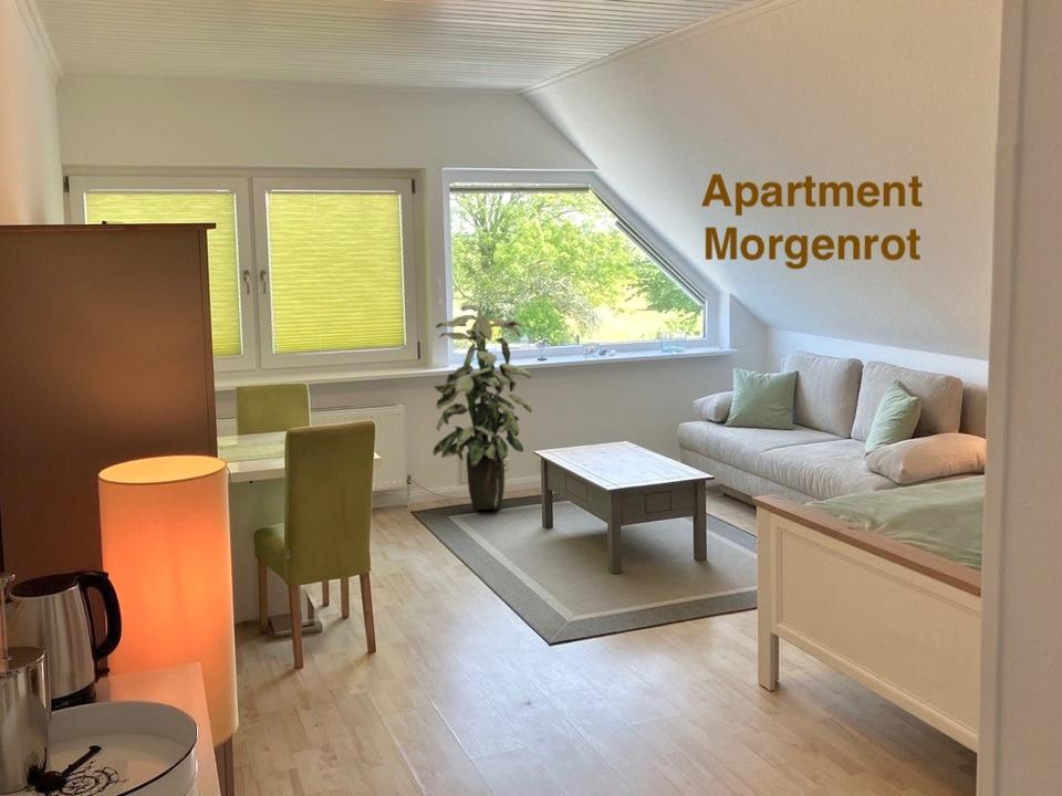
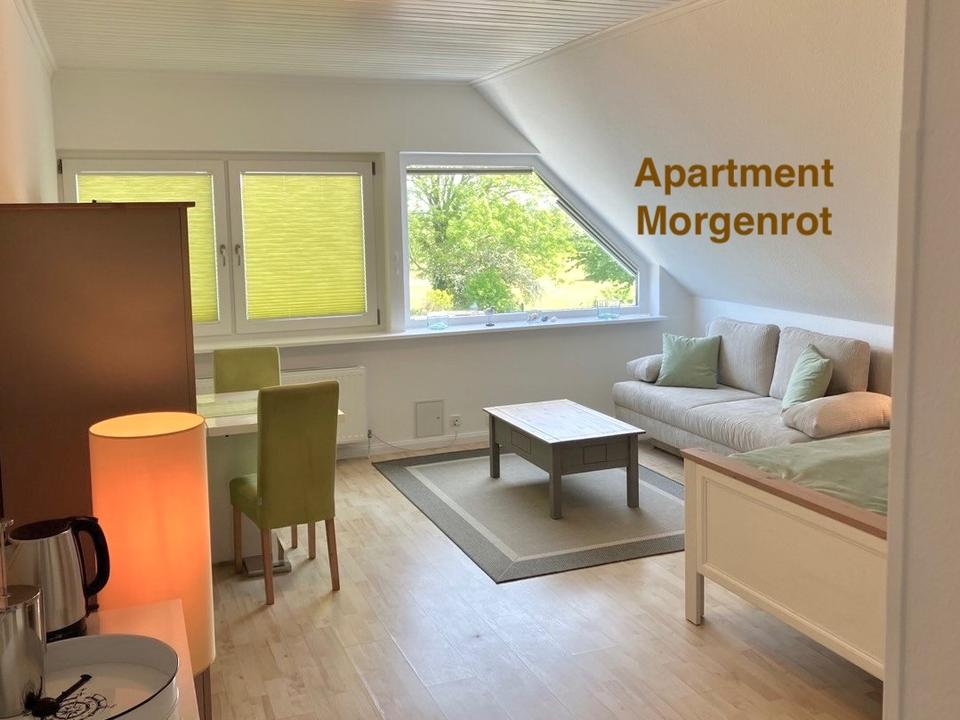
- indoor plant [433,304,533,511]
